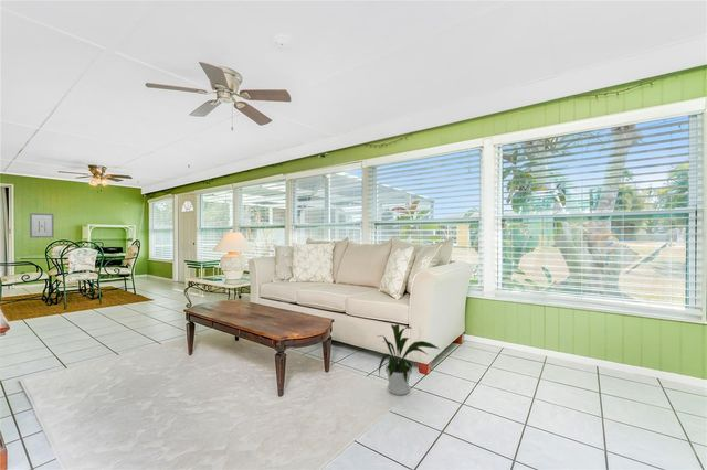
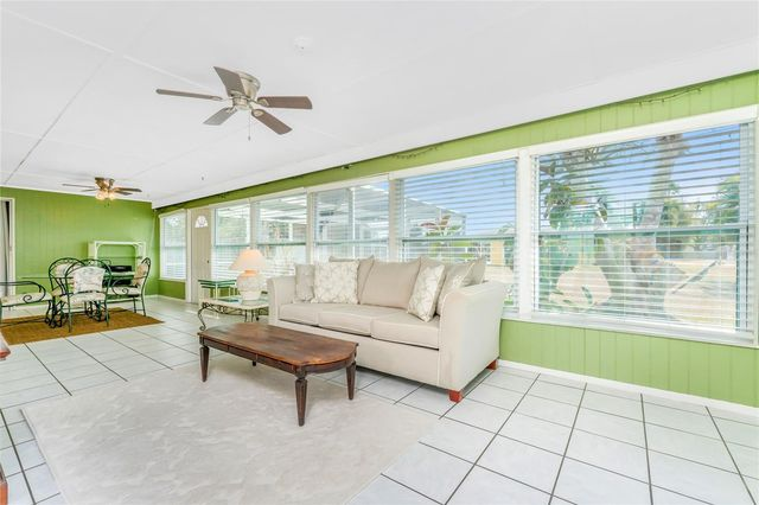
- wall art [29,212,55,239]
- house plant [378,323,440,396]
